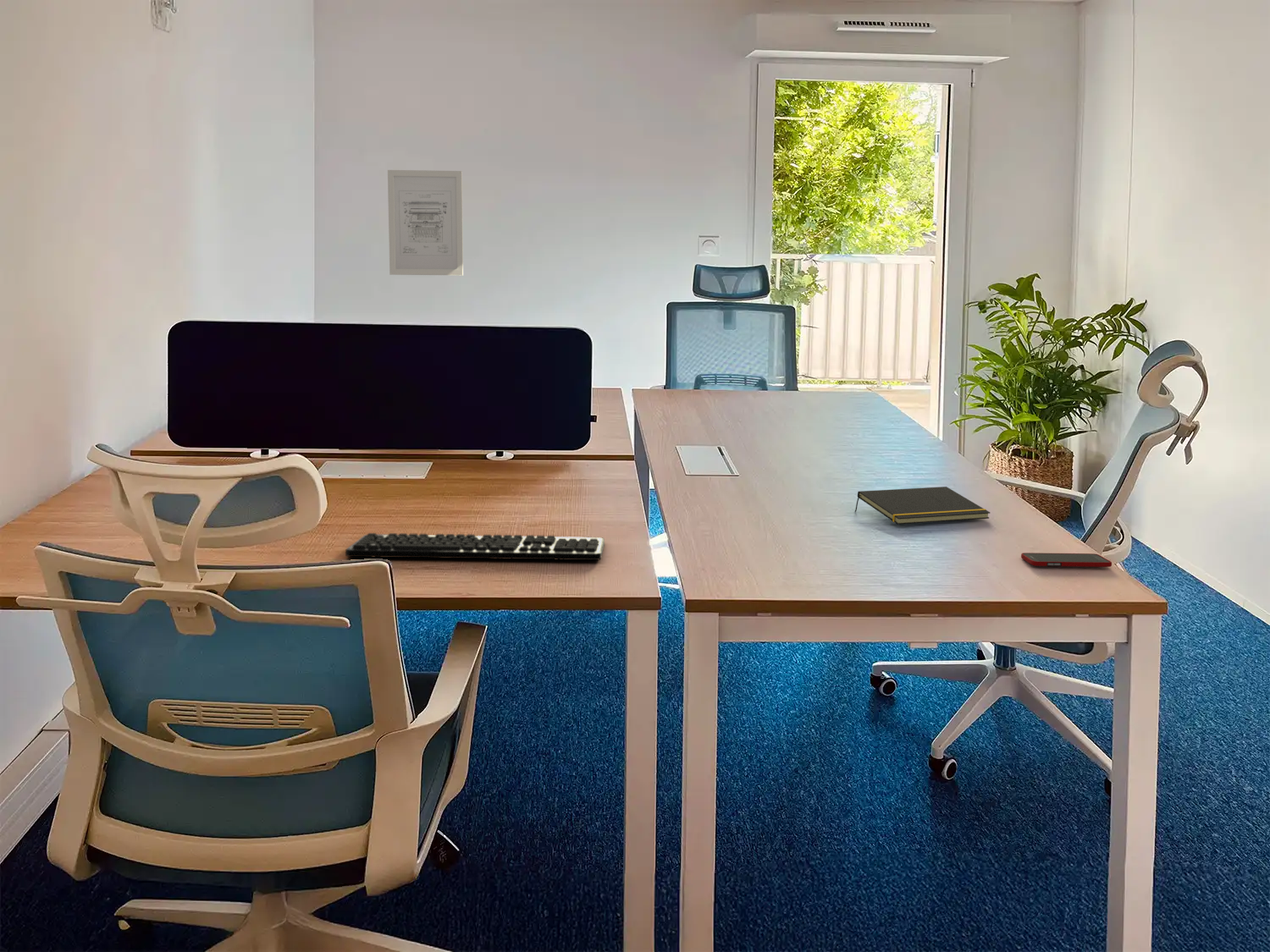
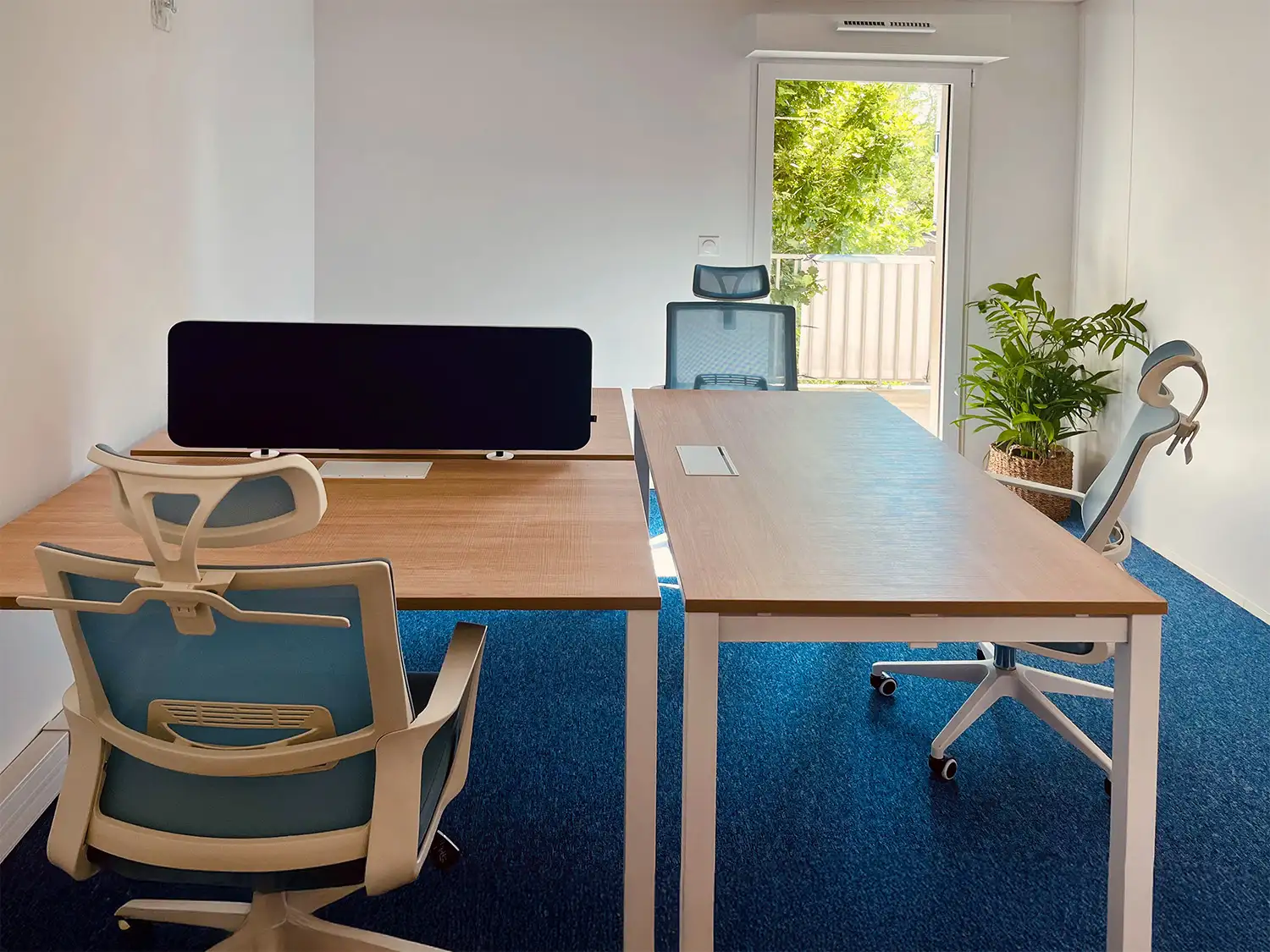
- wall art [387,169,464,277]
- notepad [854,486,991,526]
- computer keyboard [345,532,605,561]
- cell phone [1020,552,1113,568]
